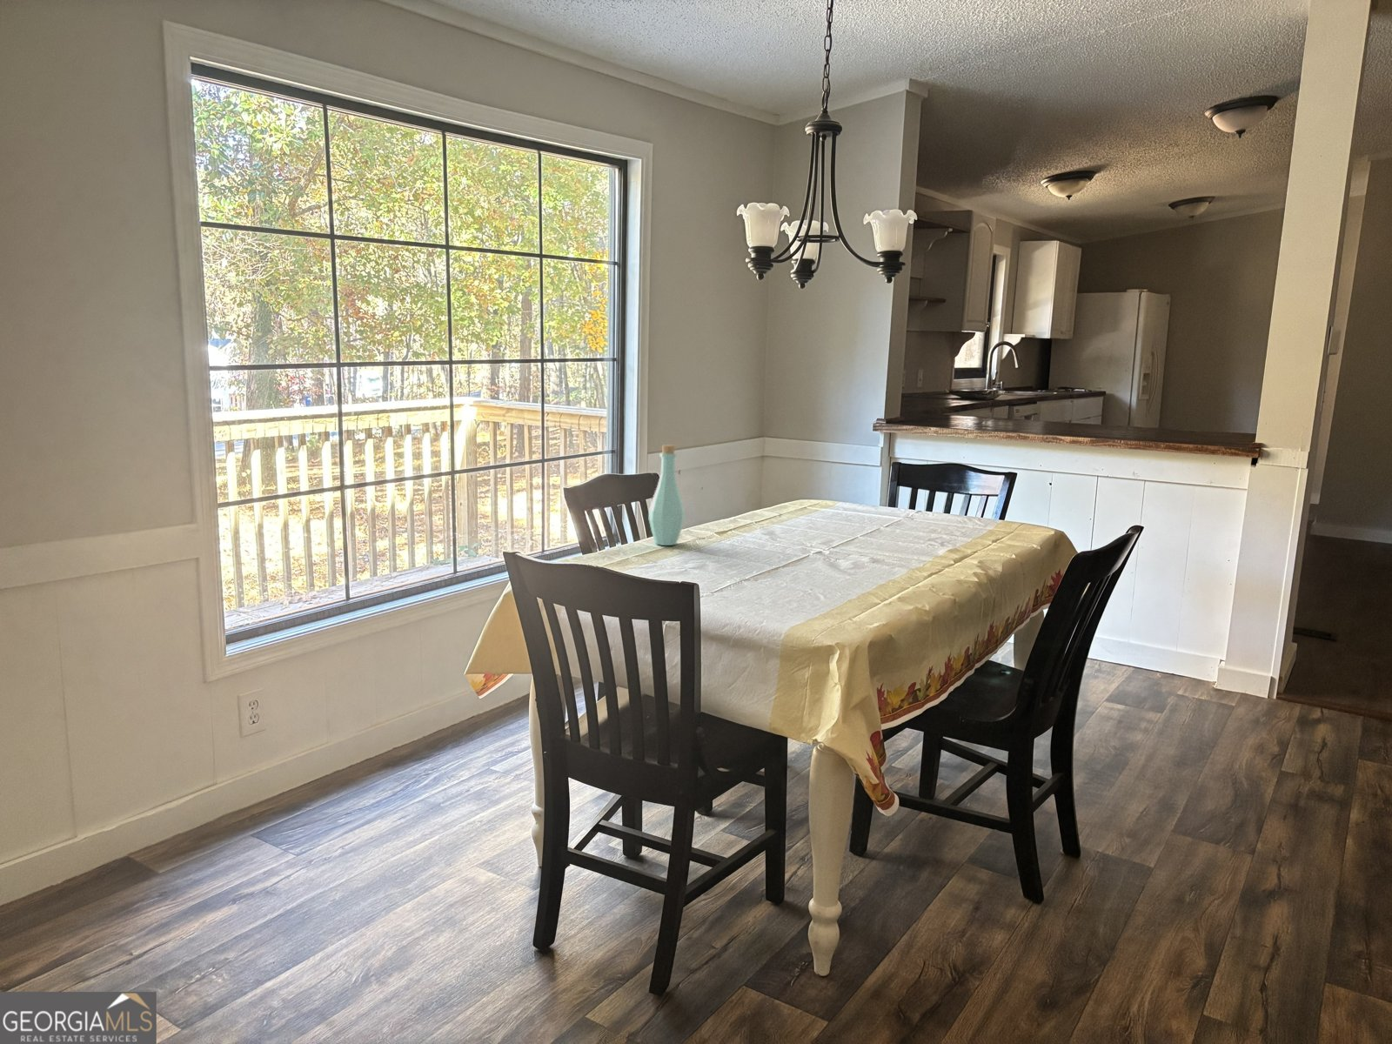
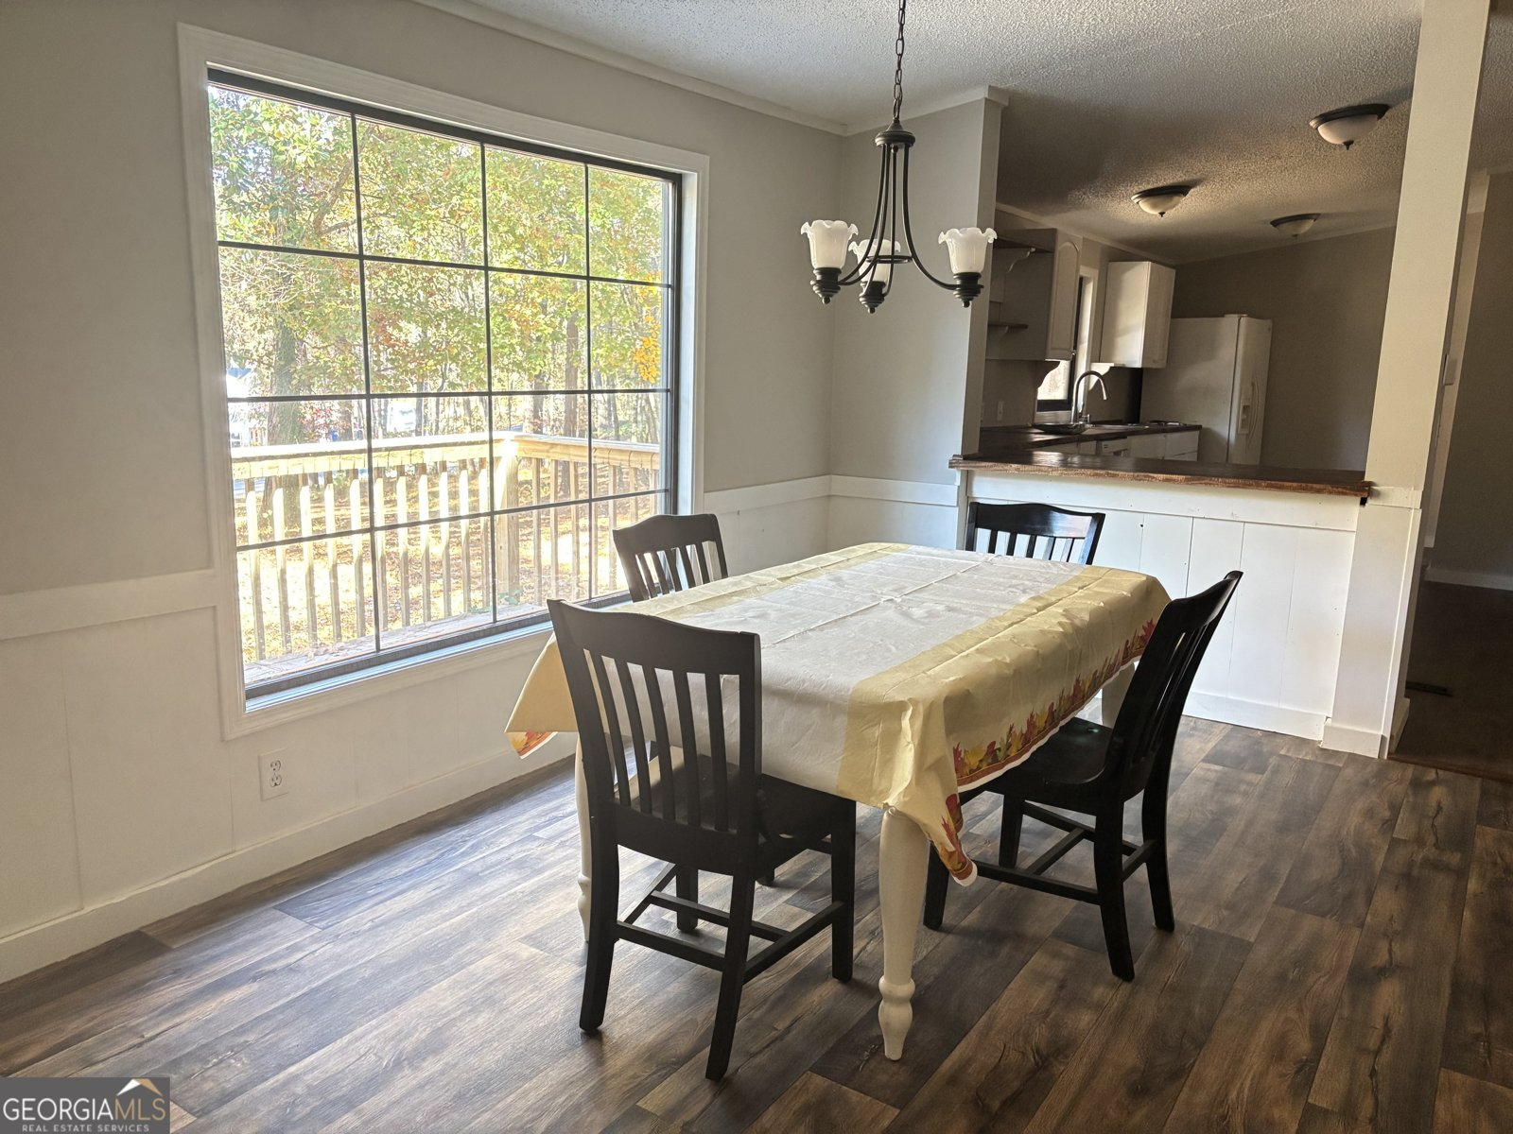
- bottle [648,444,685,546]
